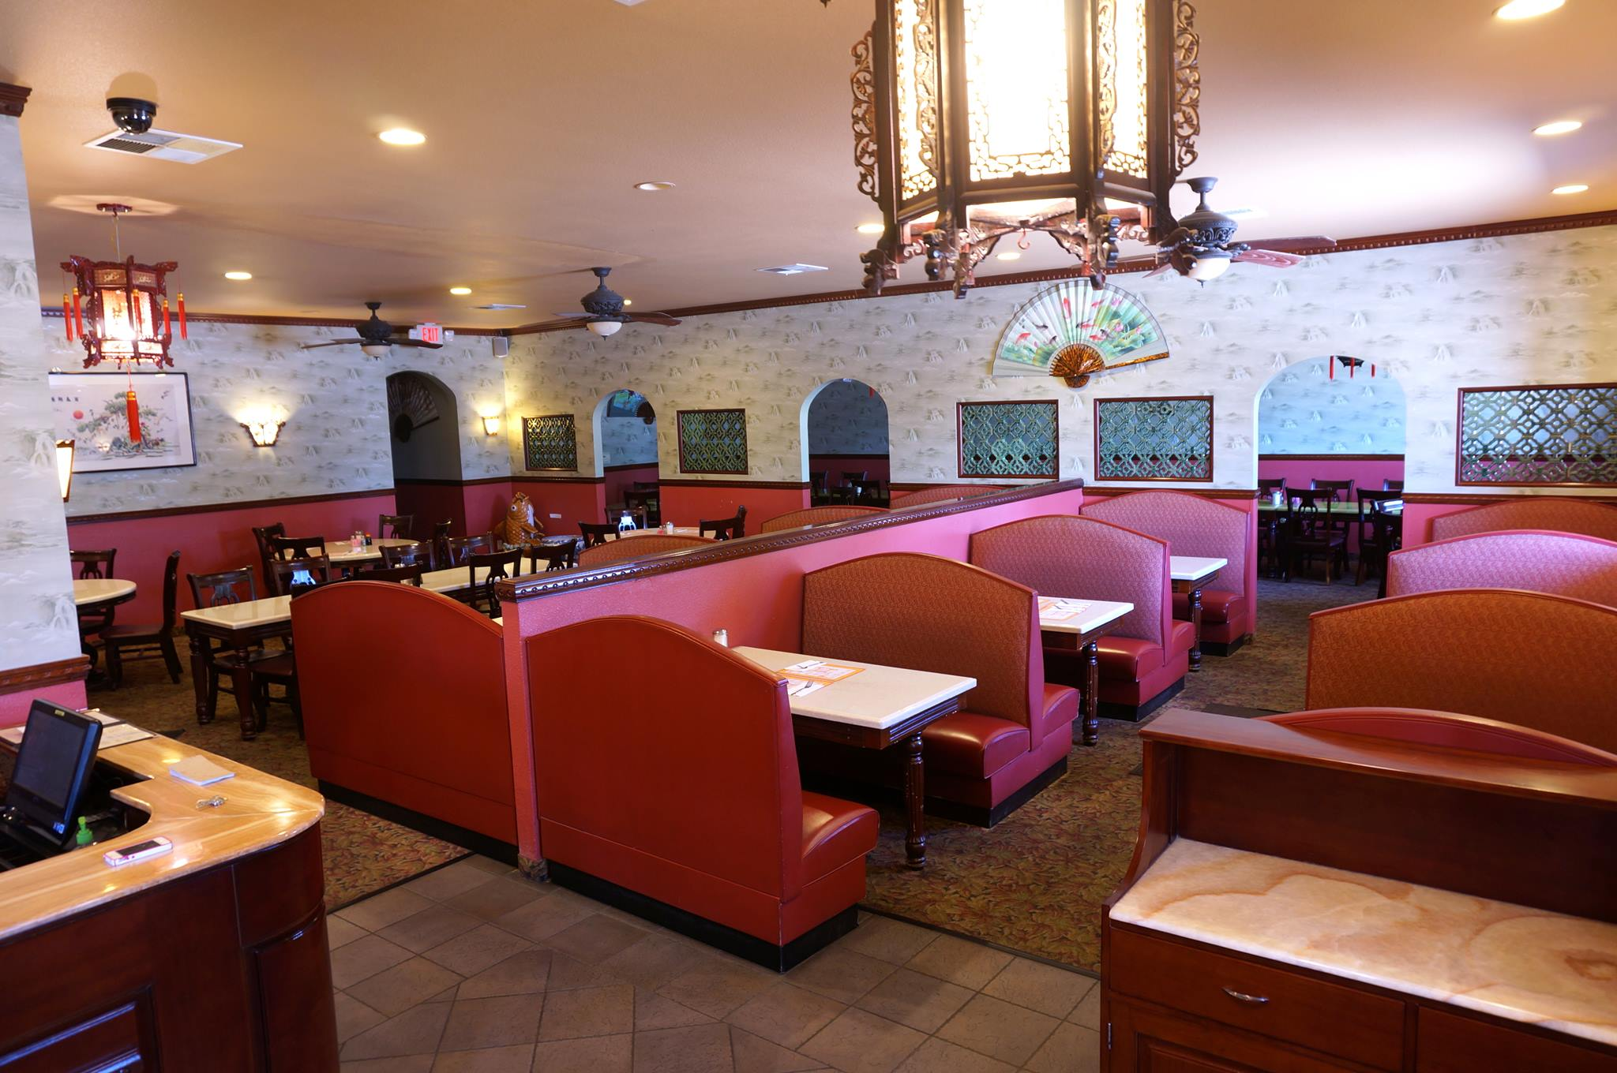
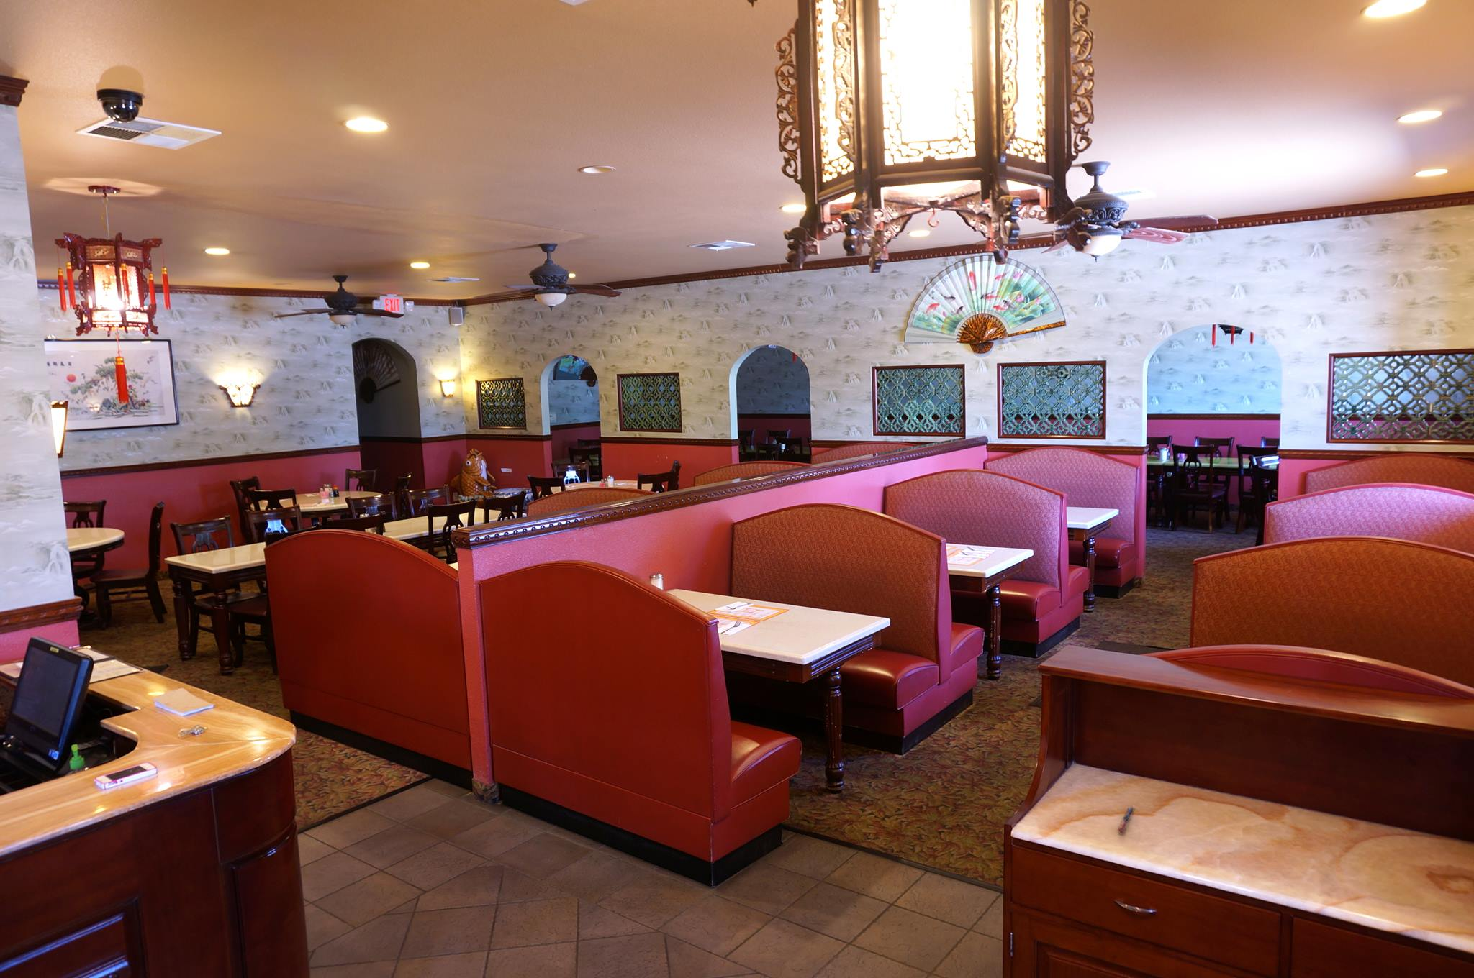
+ pen [1116,806,1136,834]
